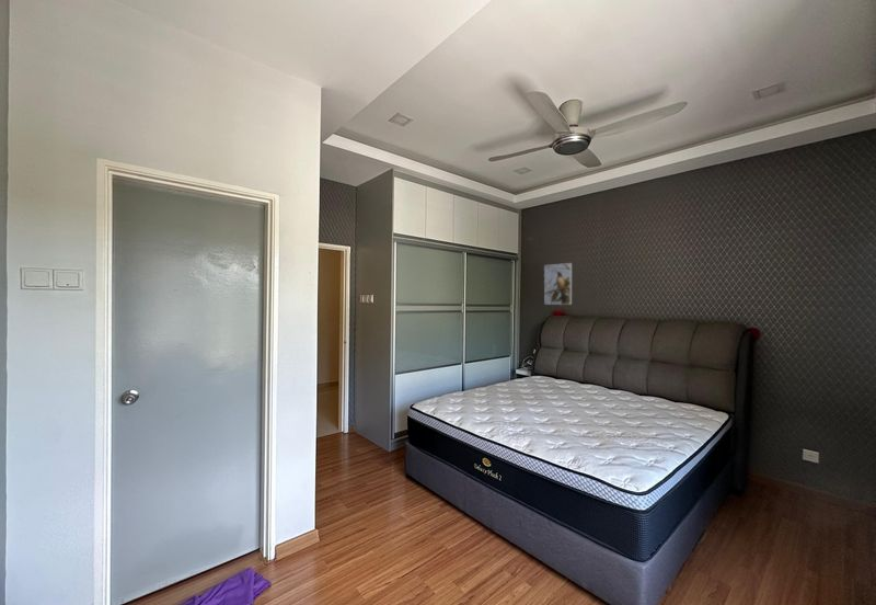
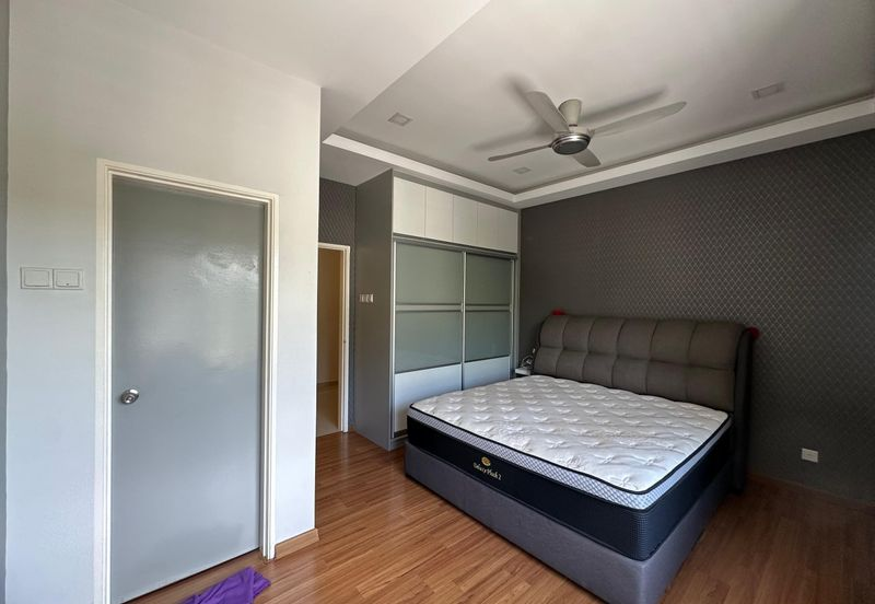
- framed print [543,262,573,306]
